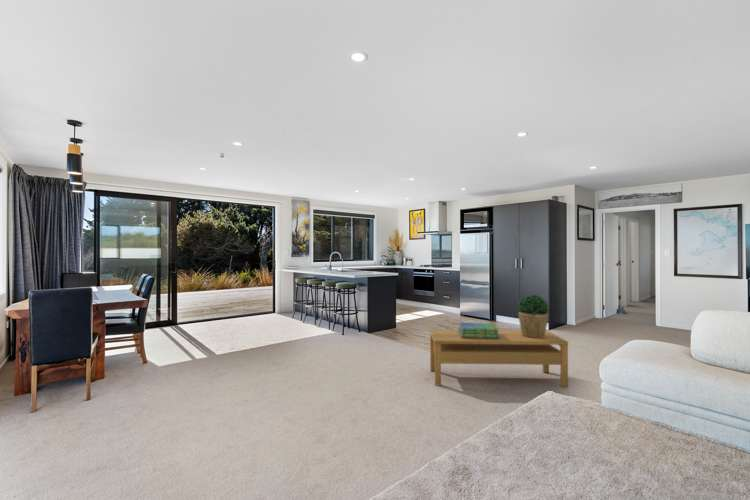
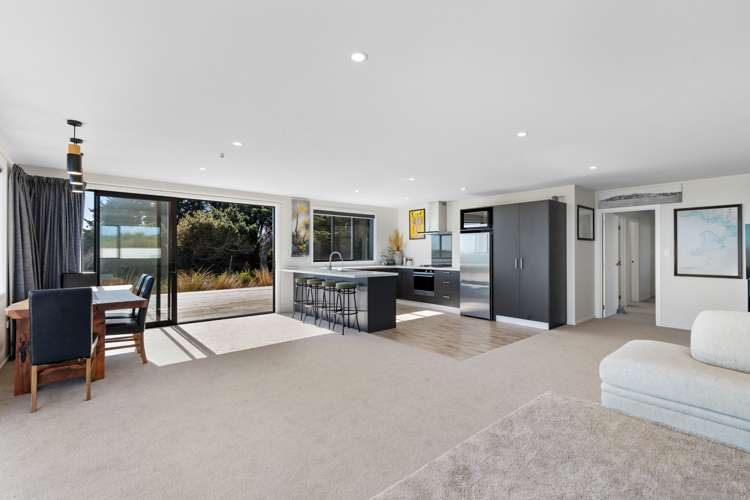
- stack of books [457,322,500,339]
- coffee table [429,329,569,388]
- potted plant [517,294,550,338]
